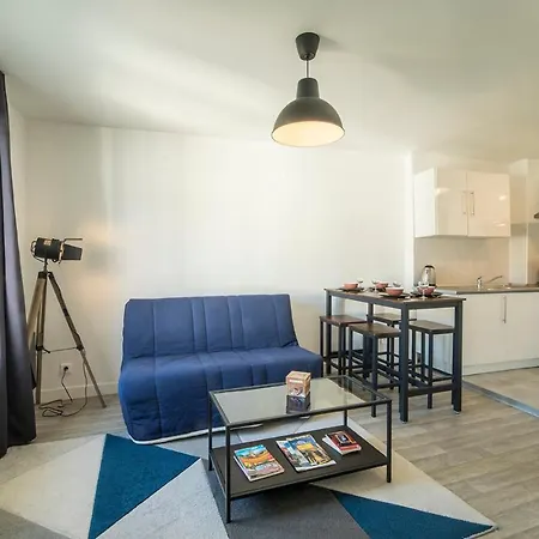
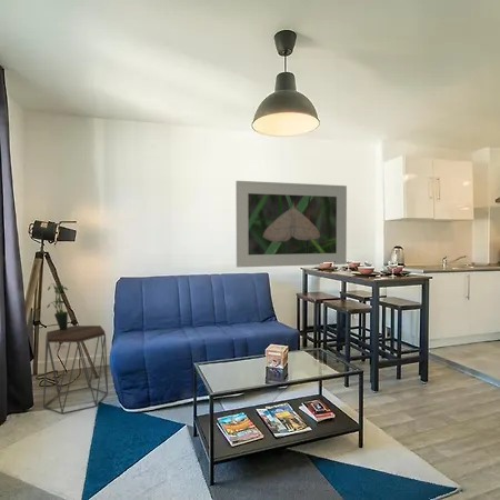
+ potted plant [46,282,69,330]
+ side table [42,324,109,416]
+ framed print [234,180,348,268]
